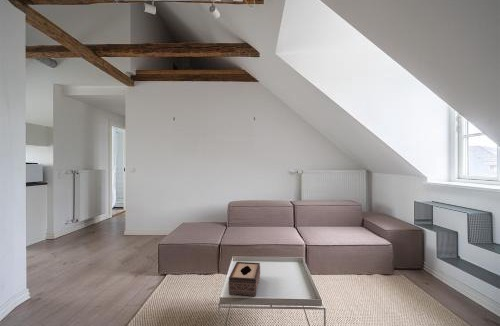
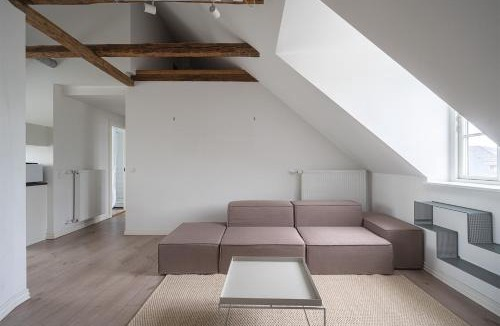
- tissue box [228,261,261,297]
